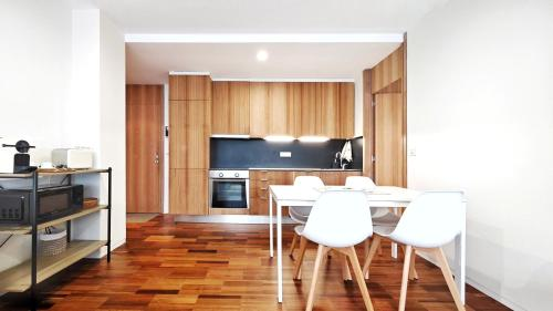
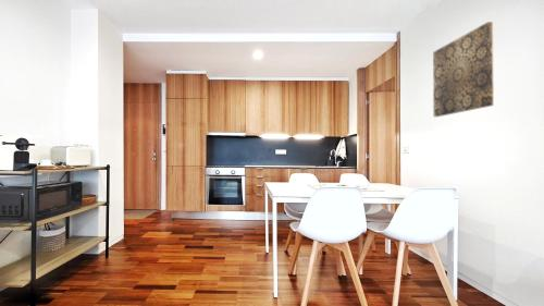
+ wall art [432,21,495,118]
